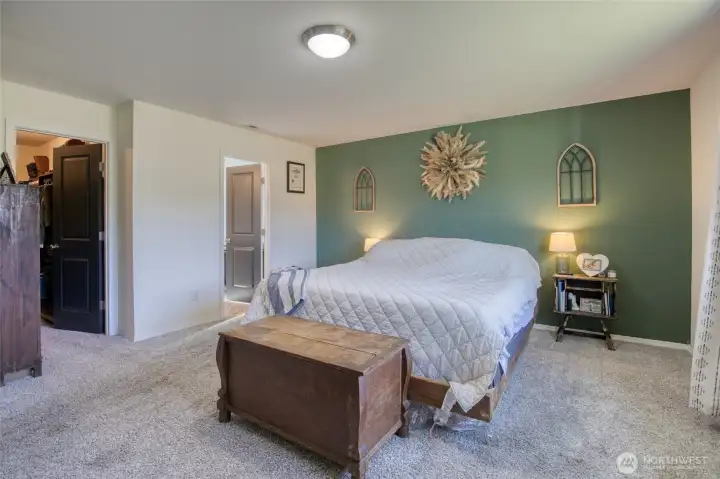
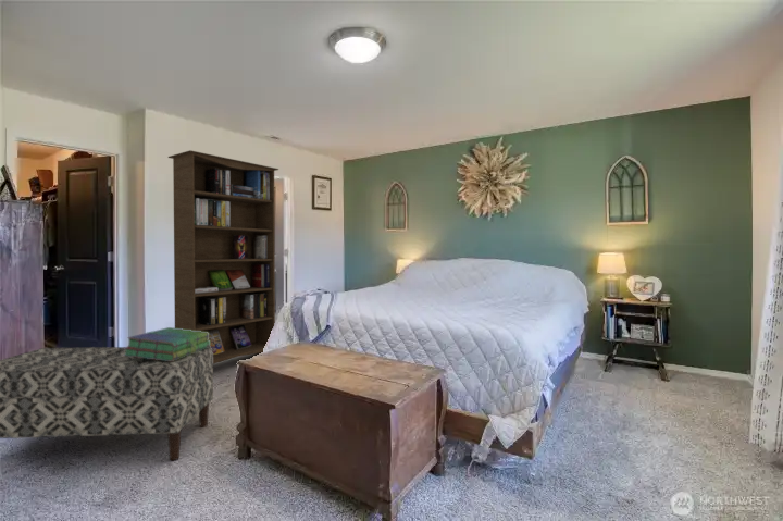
+ bench [0,346,214,461]
+ stack of books [123,326,210,361]
+ bookcase [166,149,279,364]
